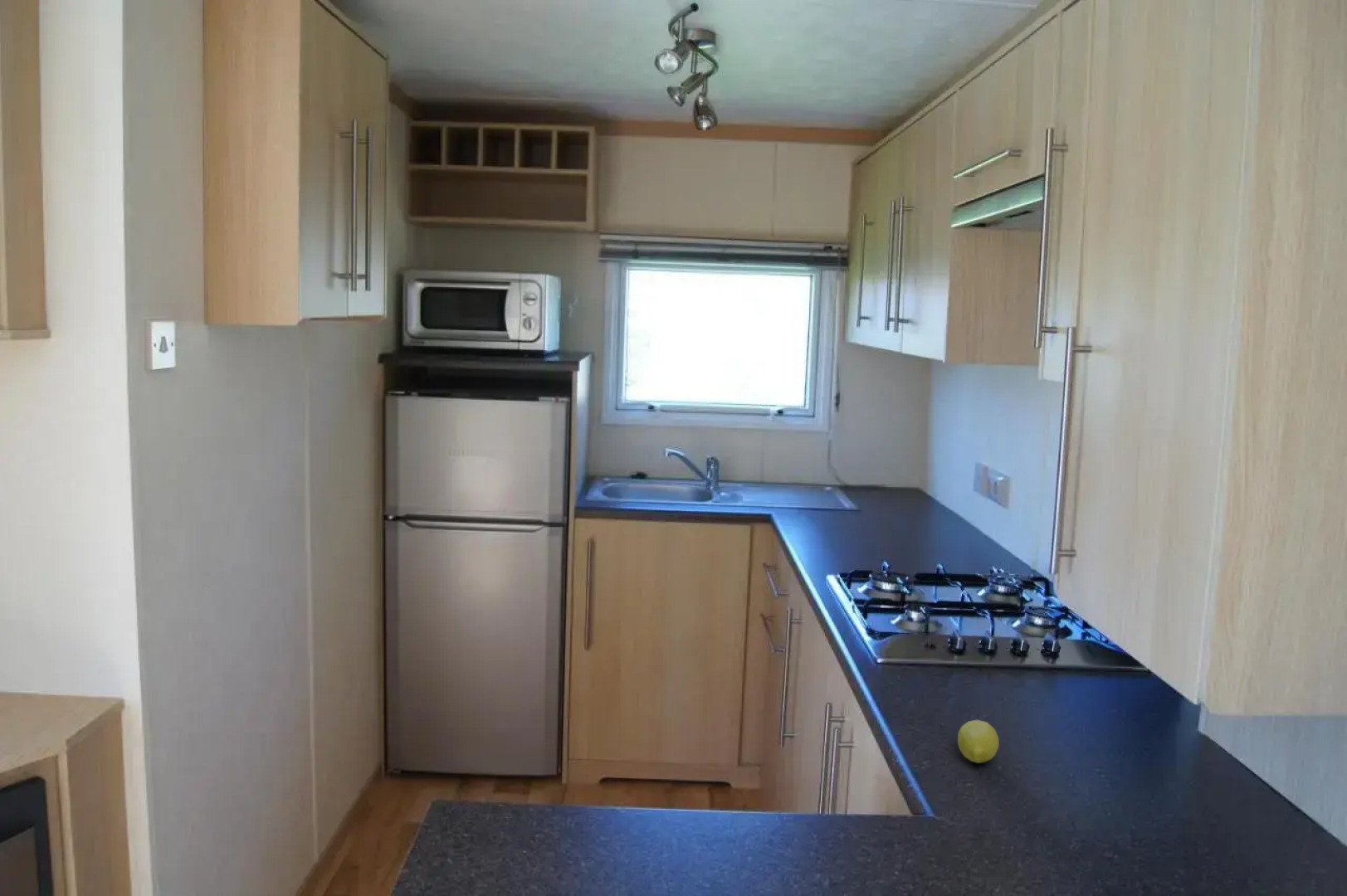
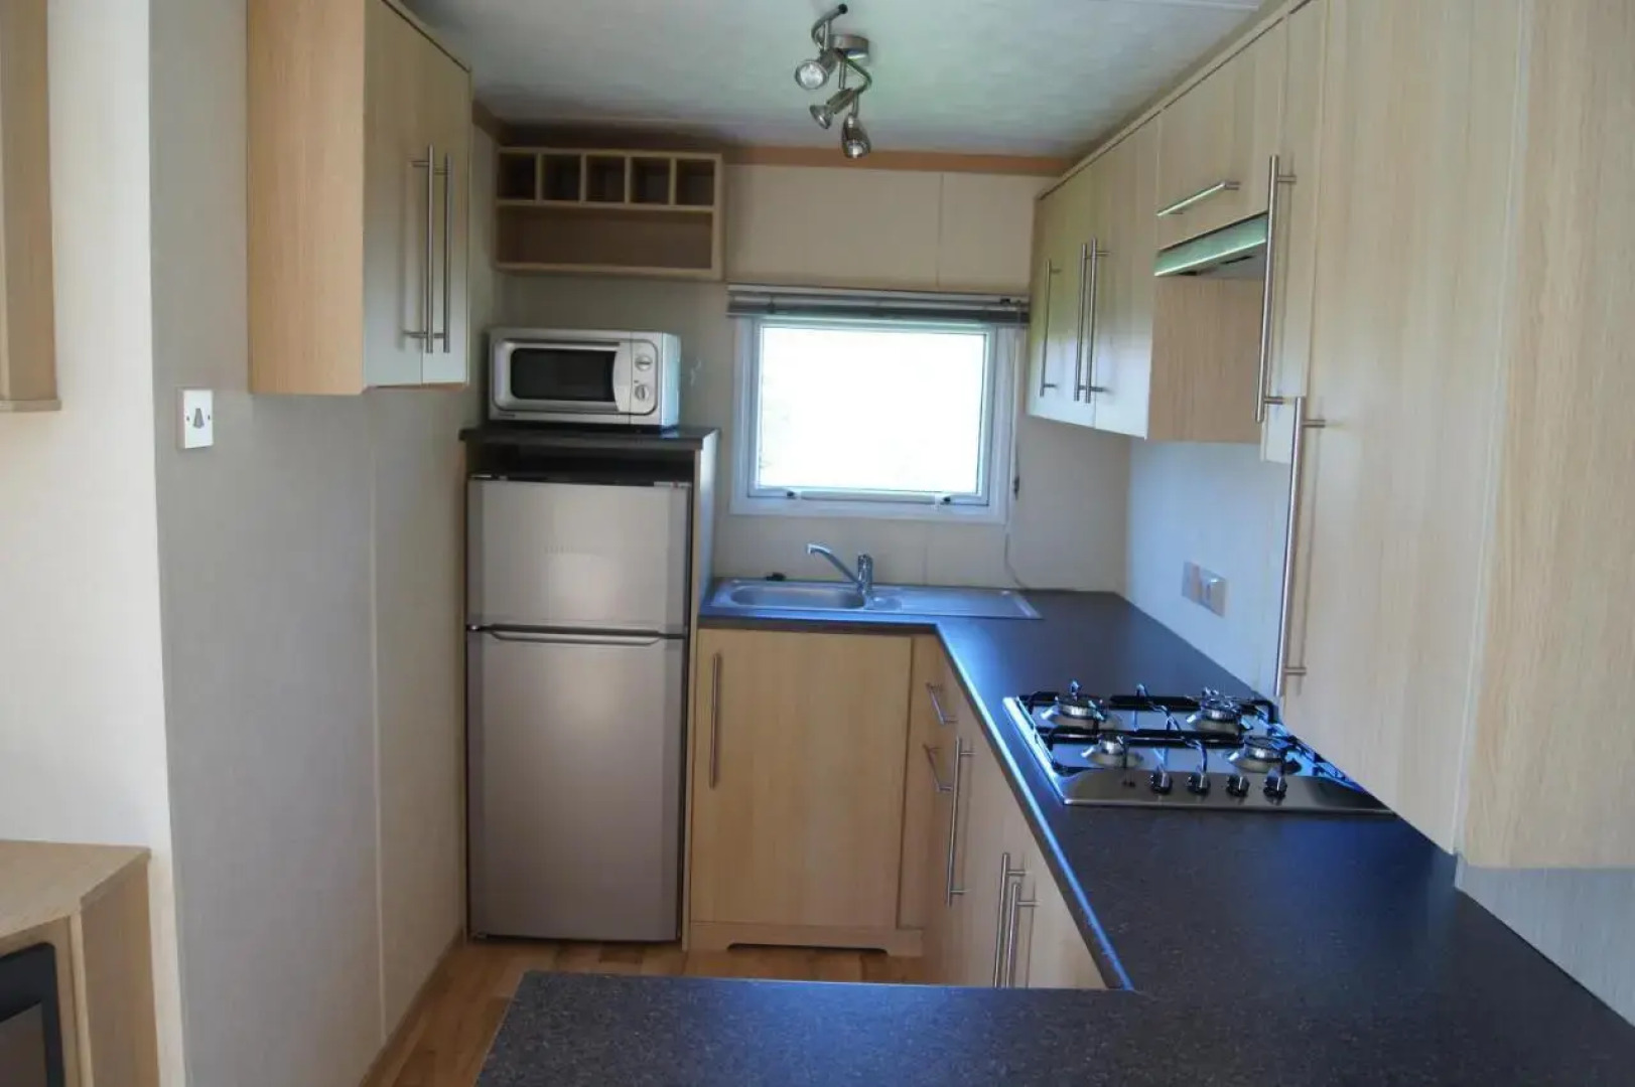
- fruit [957,719,999,764]
